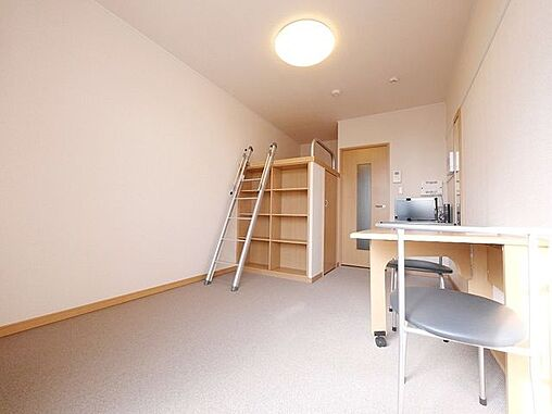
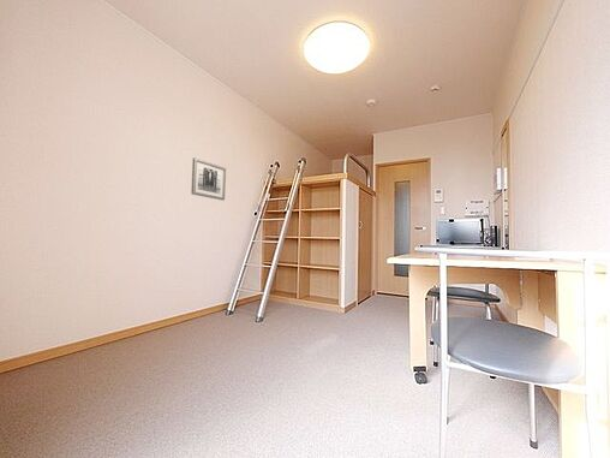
+ wall art [190,156,227,202]
